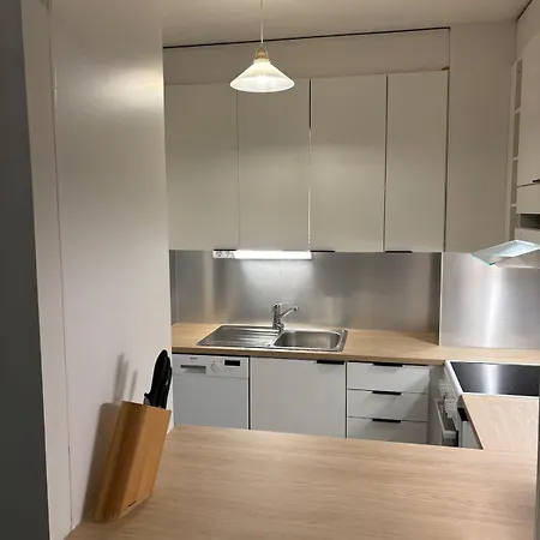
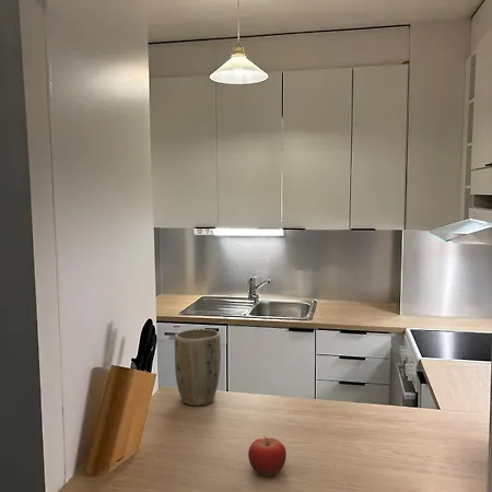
+ plant pot [174,328,222,407]
+ fruit [247,435,288,477]
